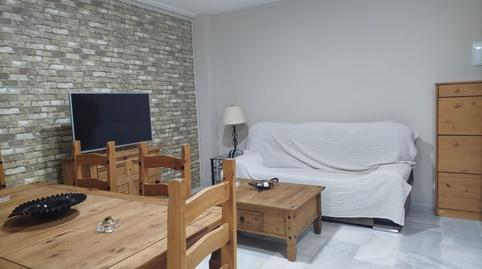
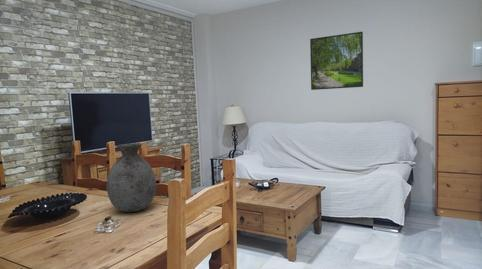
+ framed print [309,31,364,91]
+ vase [106,142,157,213]
